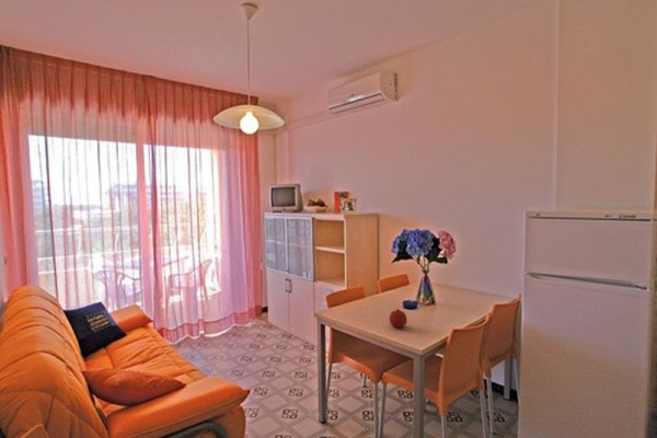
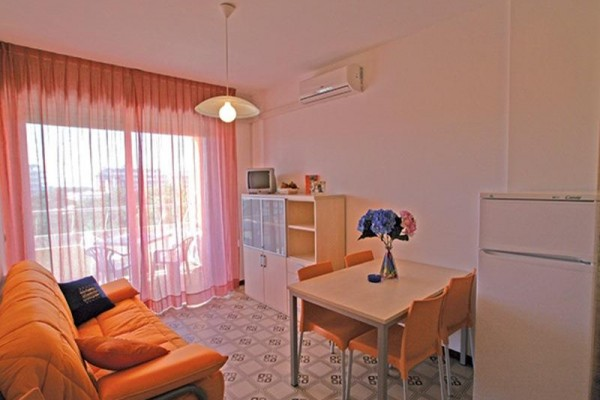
- fruit [389,308,408,328]
